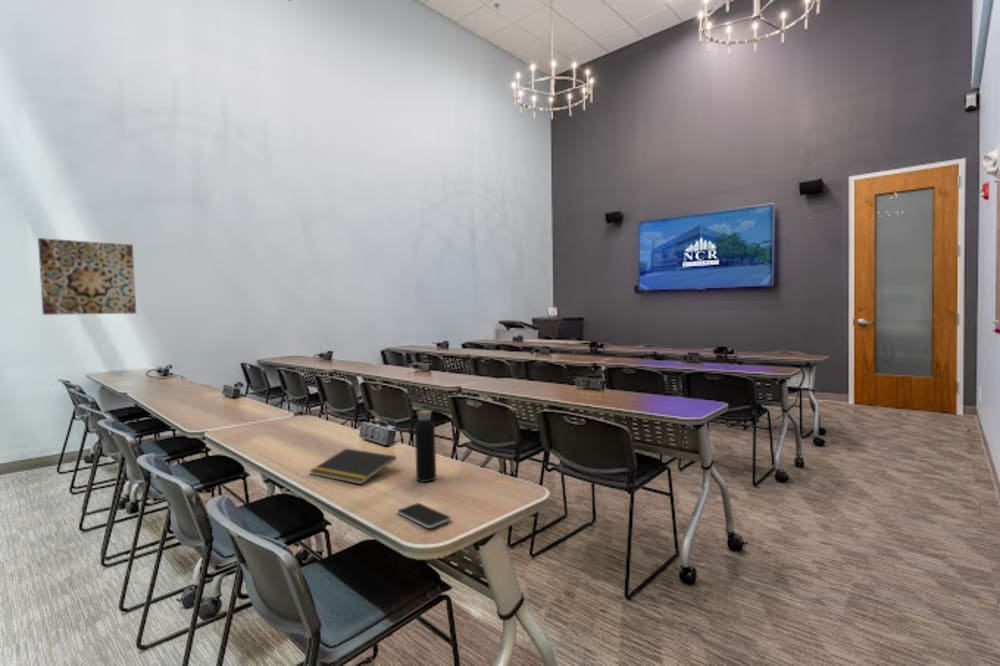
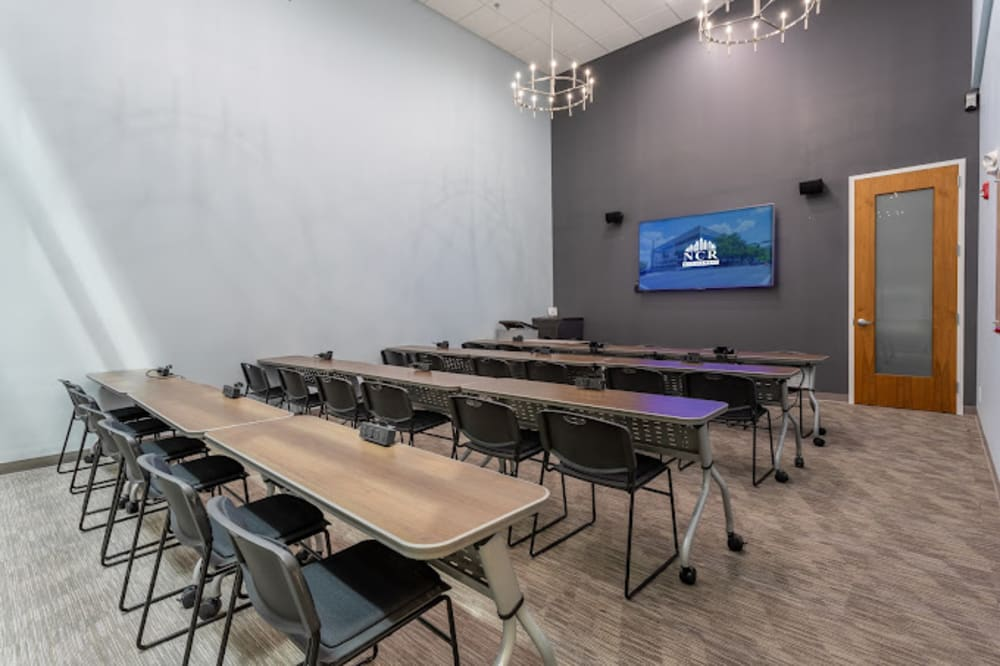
- wall art [37,237,137,316]
- smartphone [396,502,452,529]
- water bottle [414,403,437,483]
- notepad [309,448,397,485]
